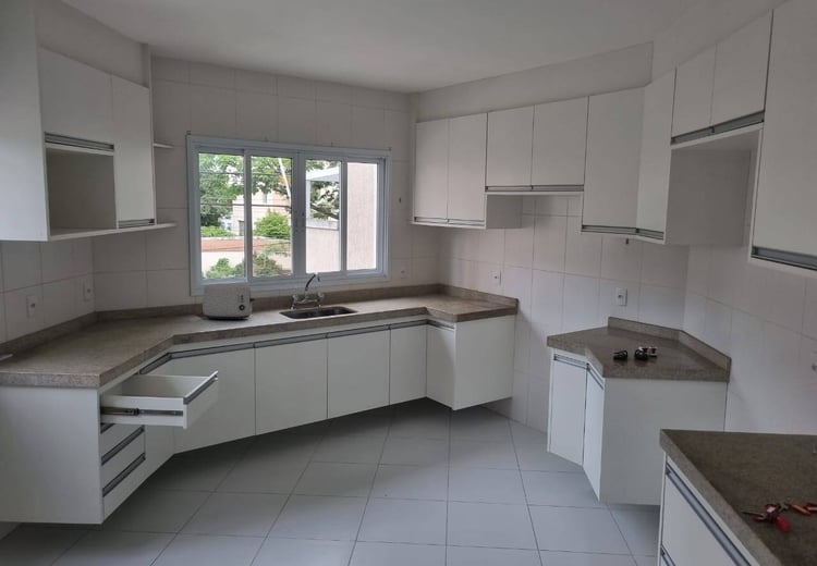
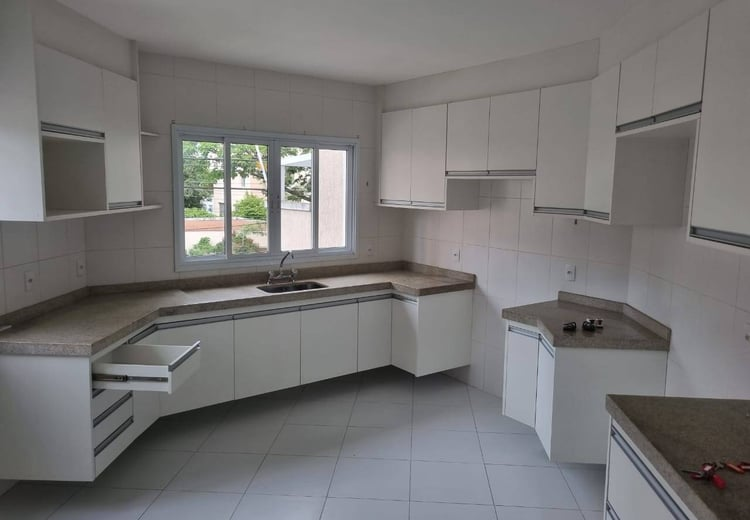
- toaster [202,283,256,321]
